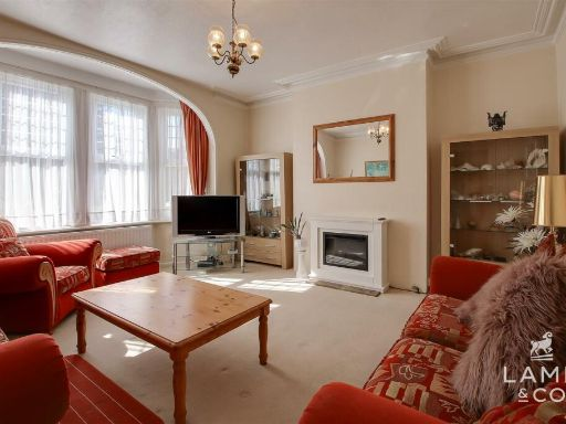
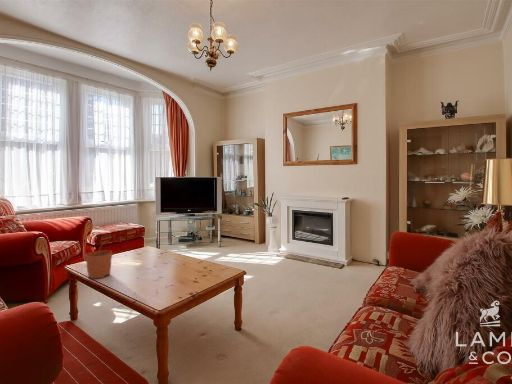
+ plant pot [84,241,113,280]
